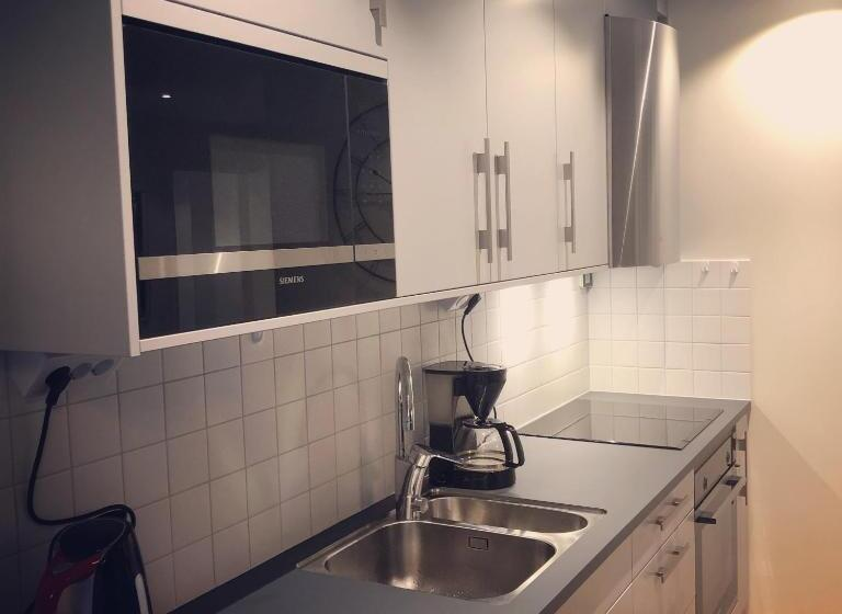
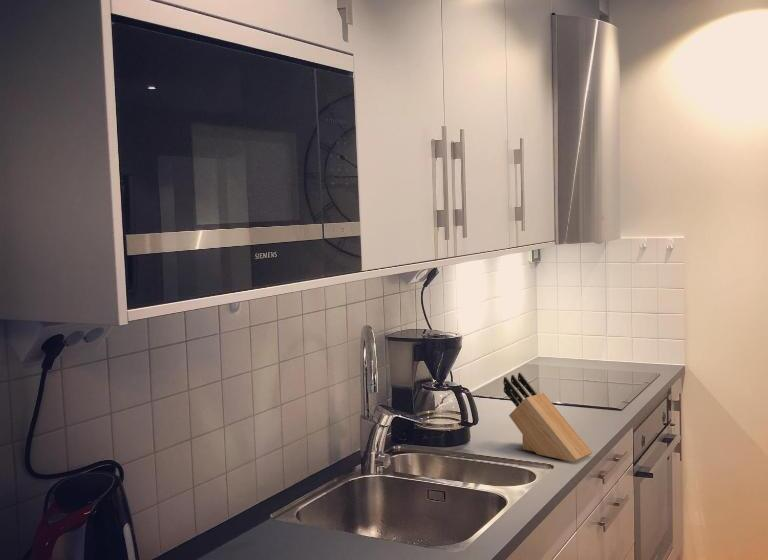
+ knife block [502,372,593,463]
